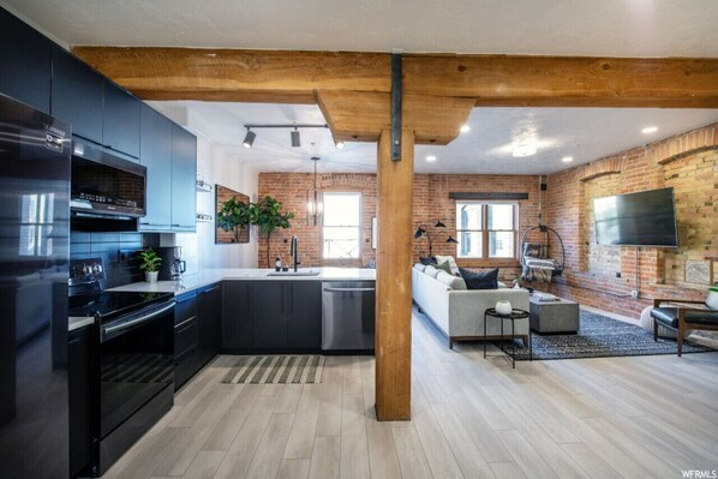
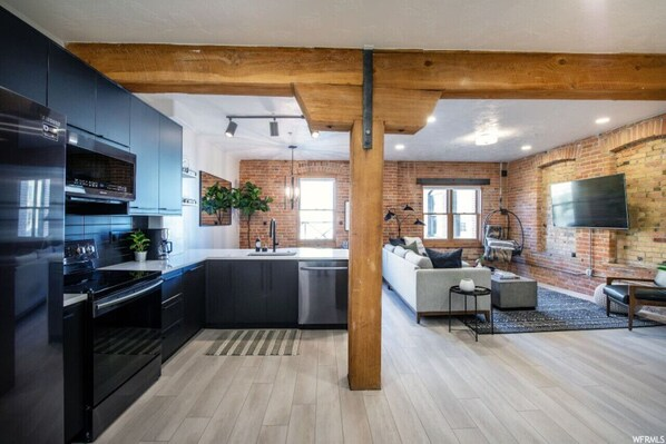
- wall art [683,258,714,287]
